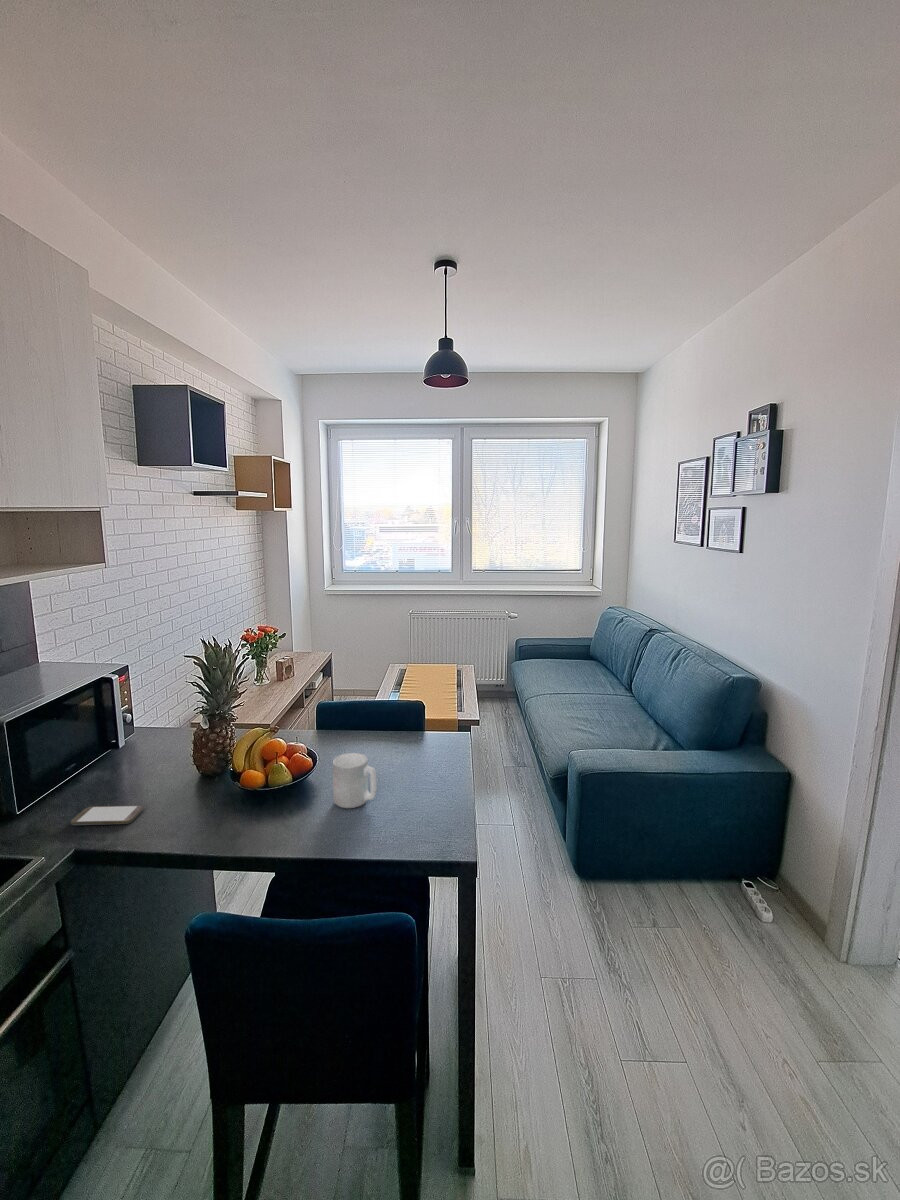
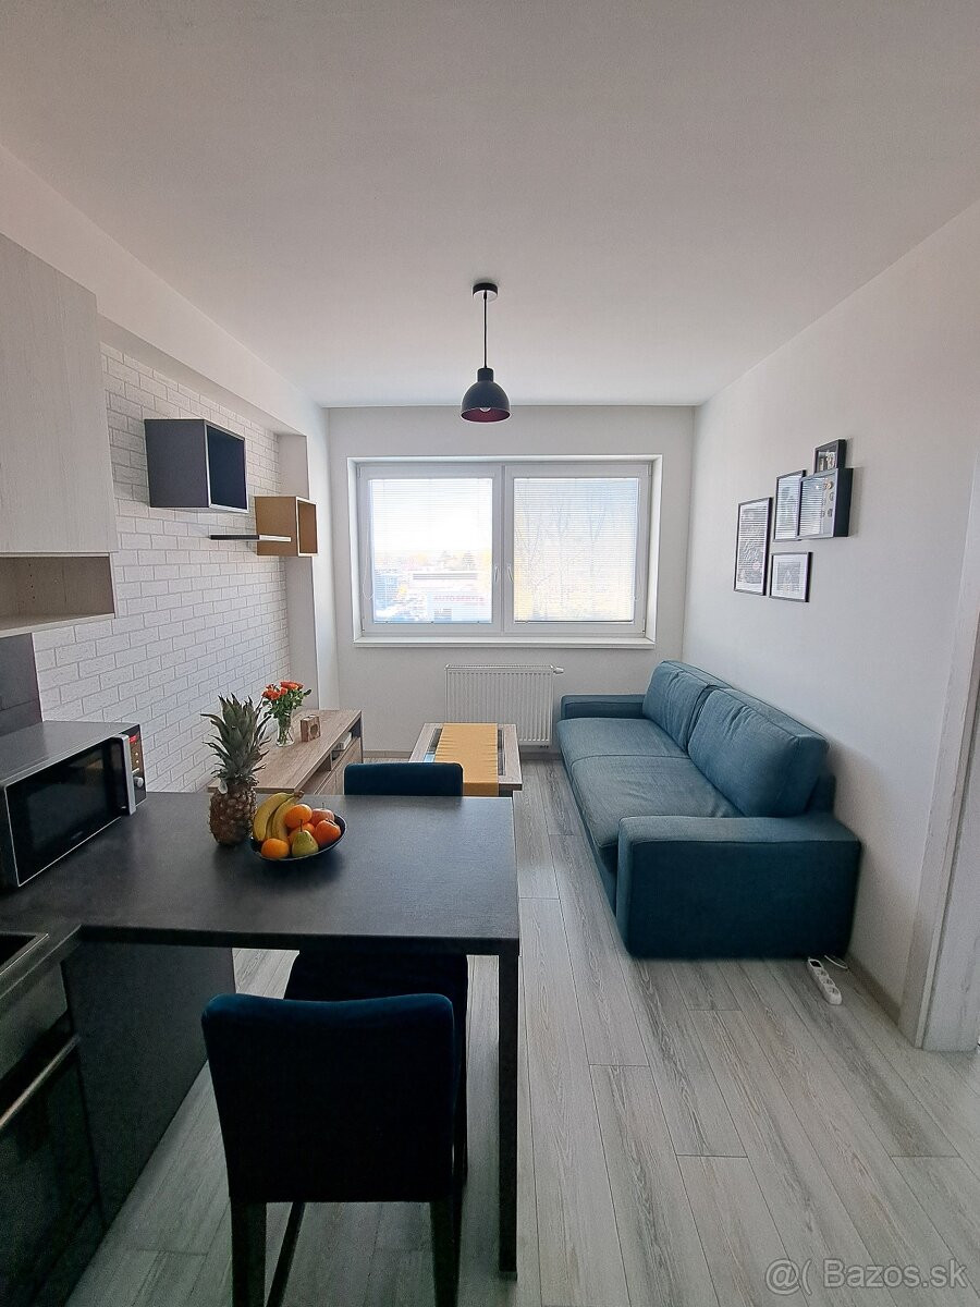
- smartphone [70,804,145,826]
- mug [332,752,378,809]
